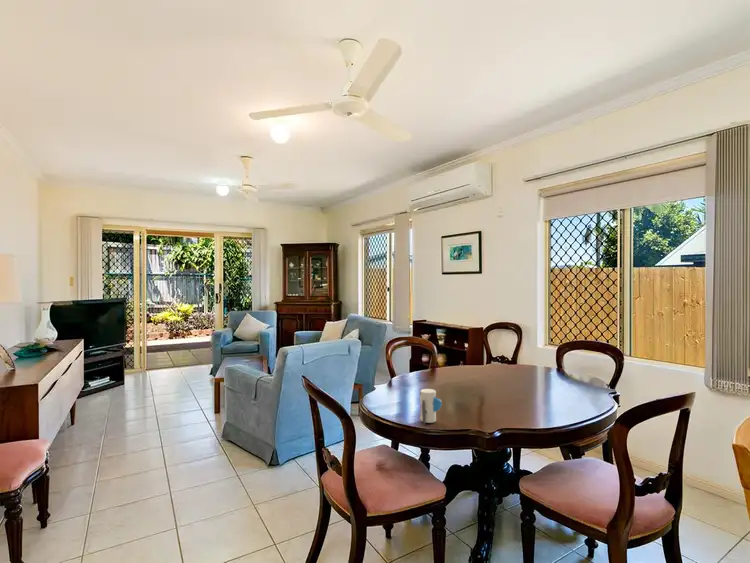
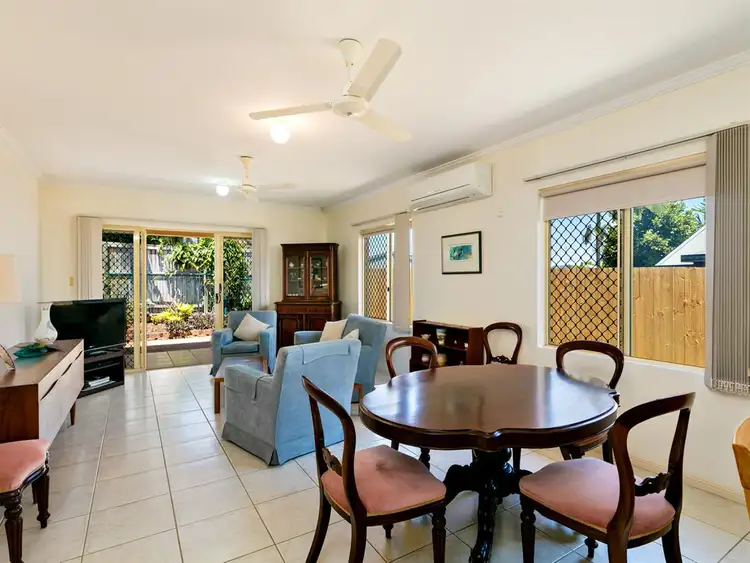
- toy [419,388,443,425]
